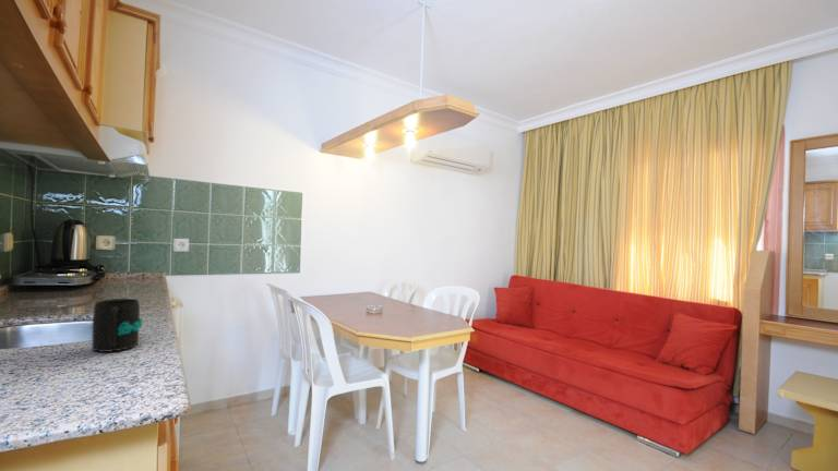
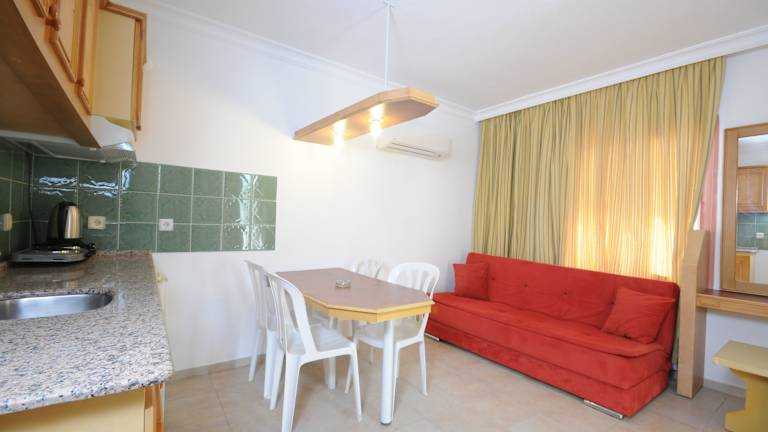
- mug [91,298,144,353]
